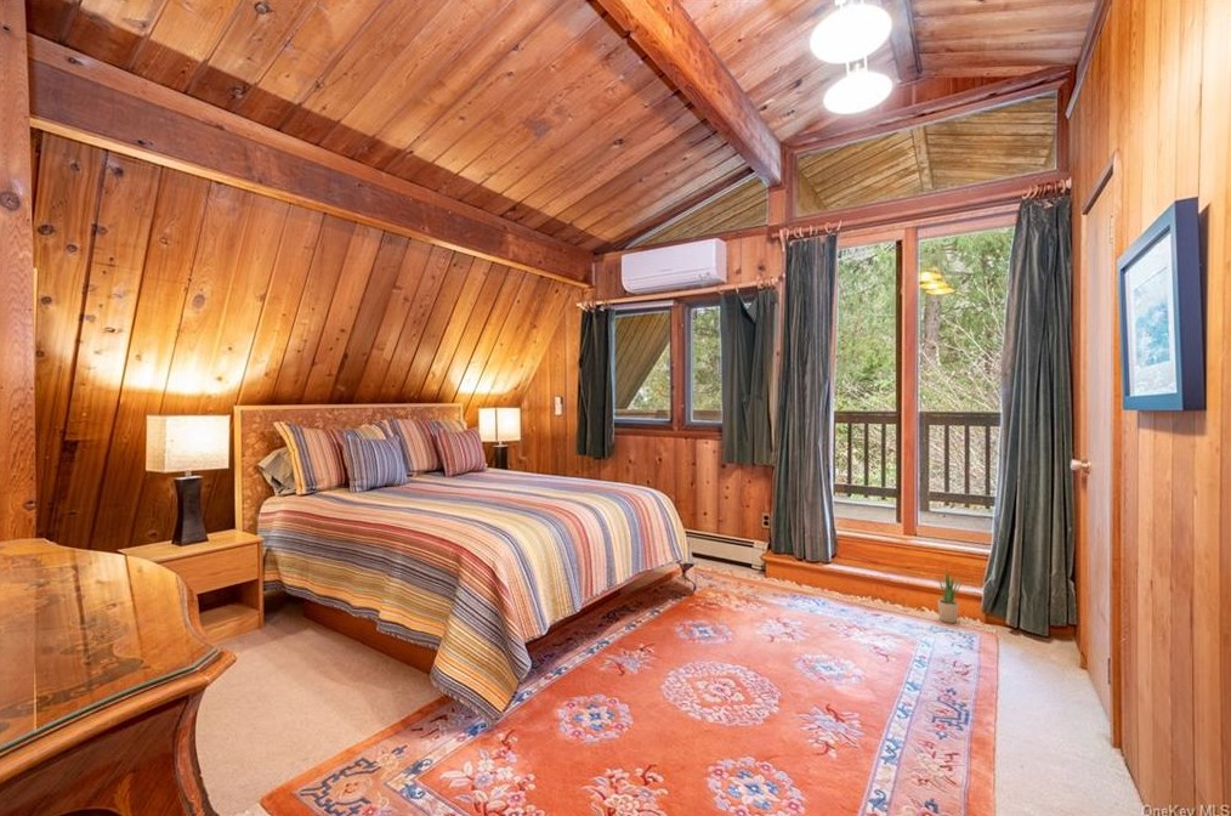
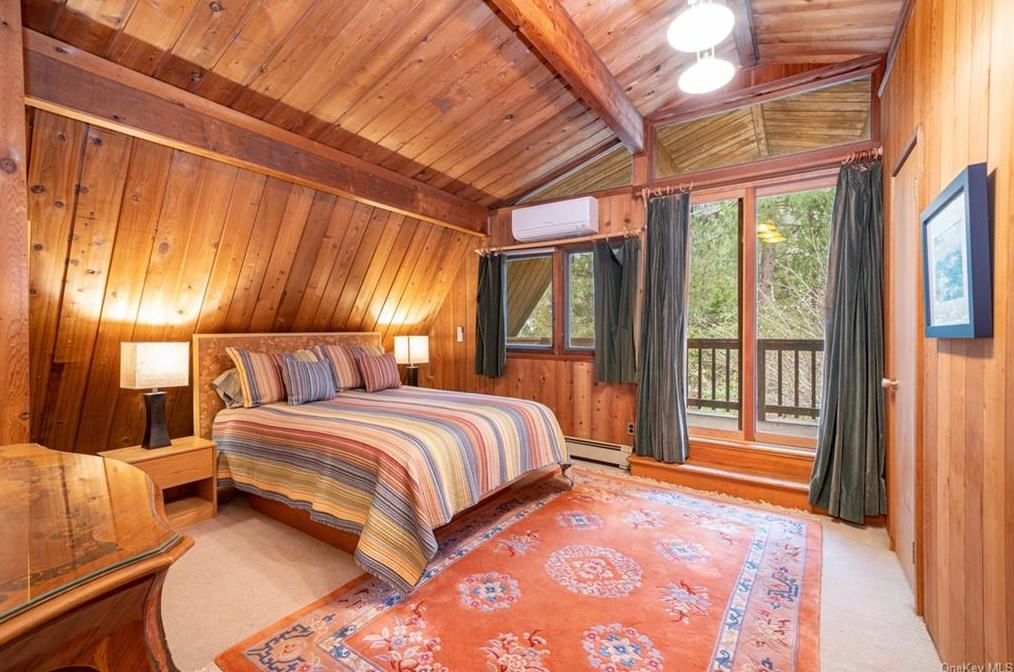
- potted plant [936,567,964,624]
